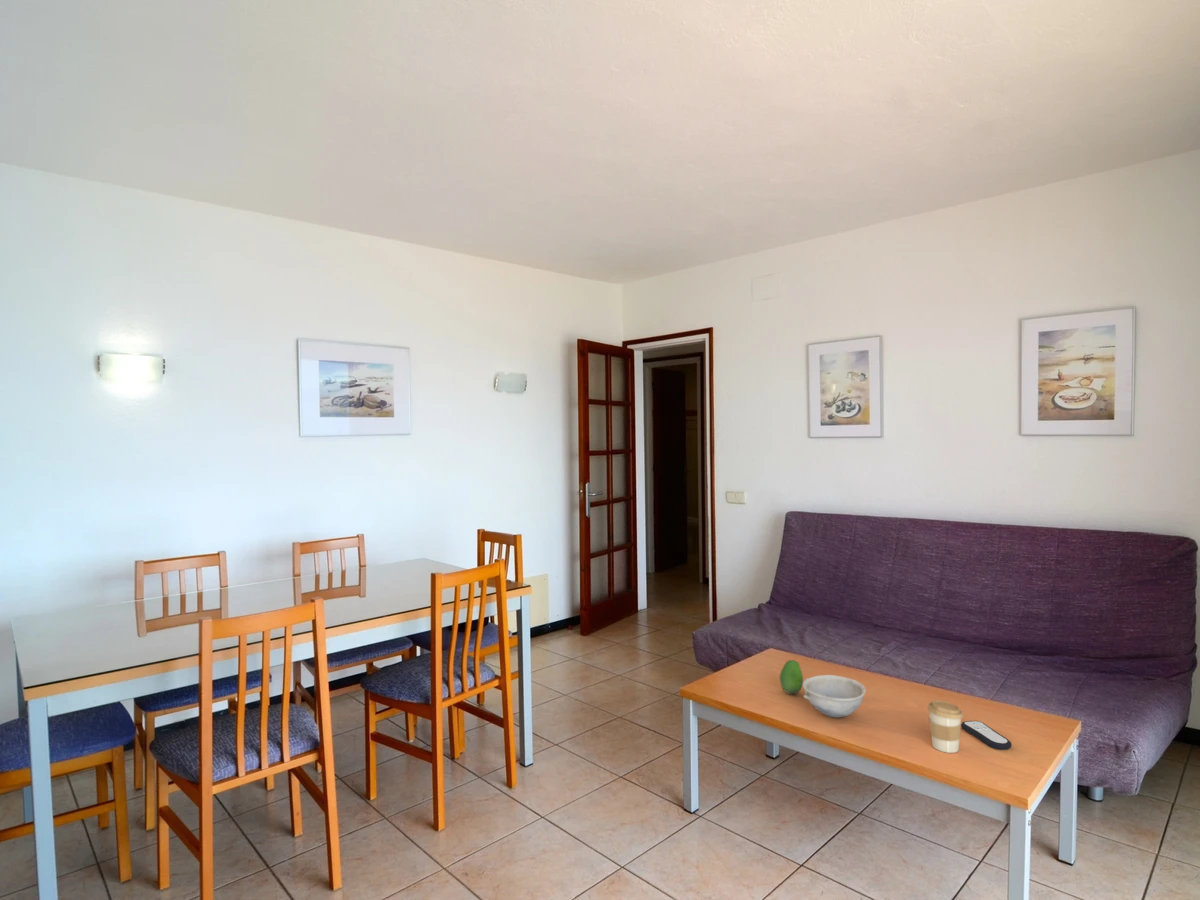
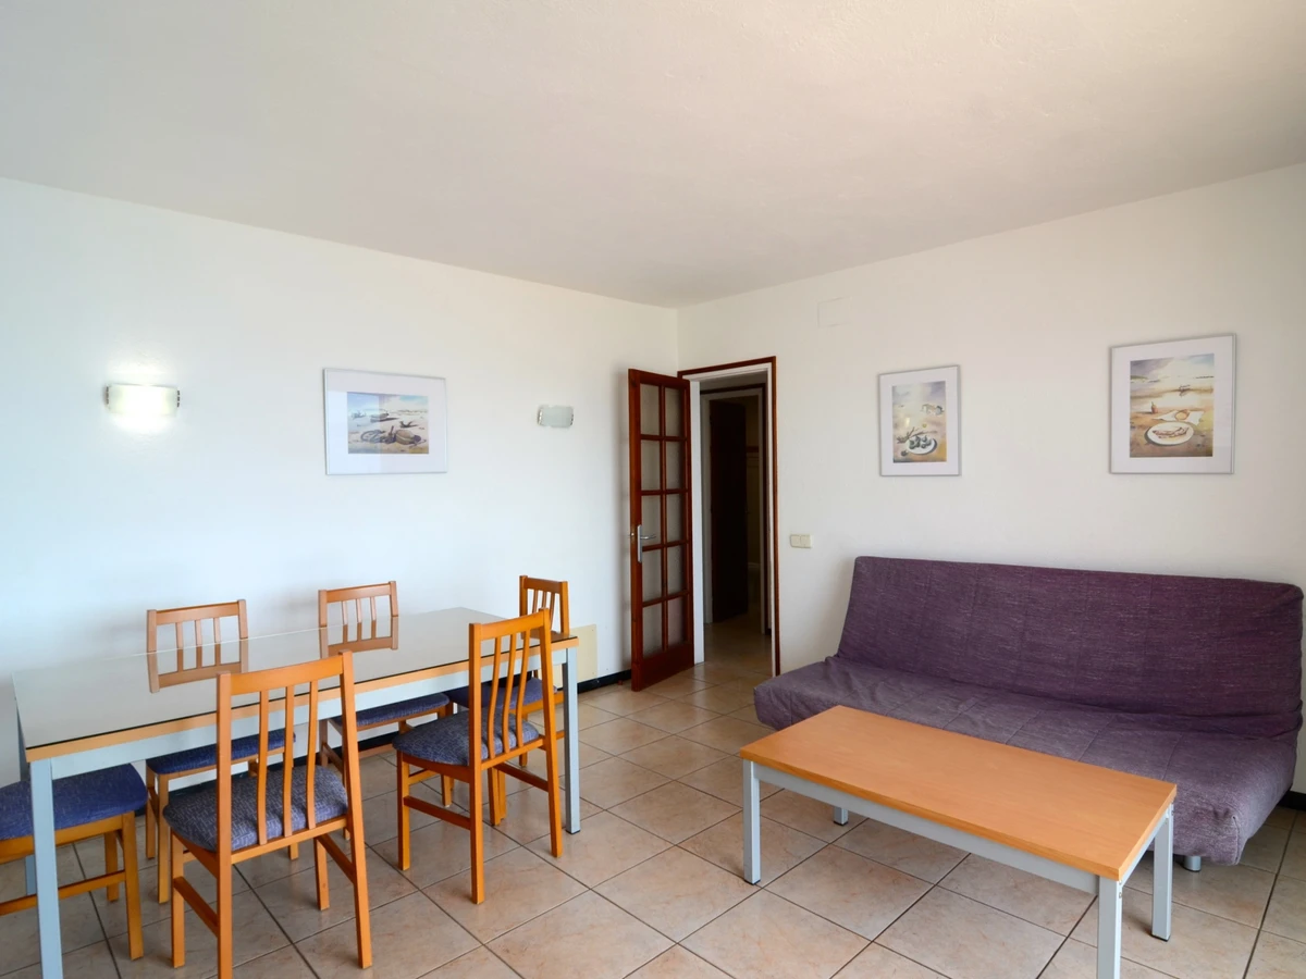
- fruit [779,659,804,695]
- coffee cup [927,699,964,754]
- remote control [961,720,1013,751]
- bowl [802,674,867,718]
